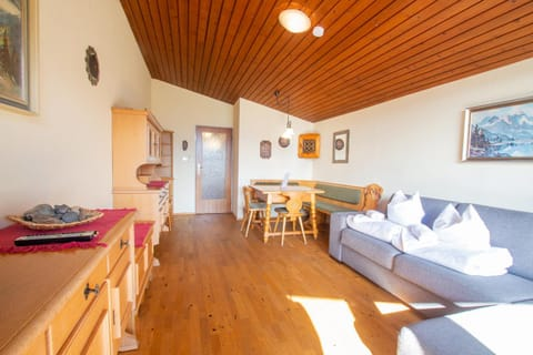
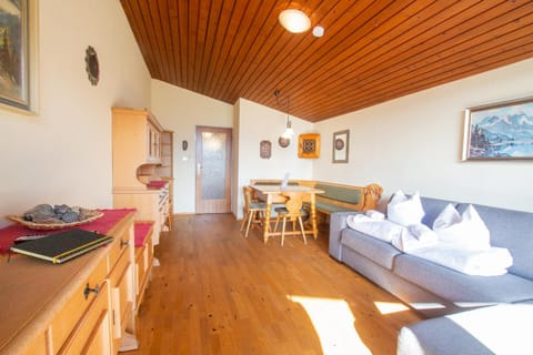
+ notepad [7,226,114,265]
